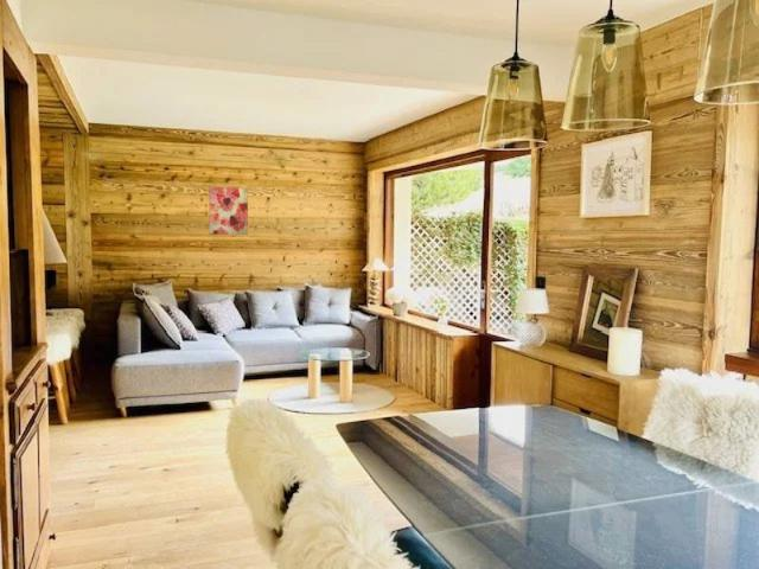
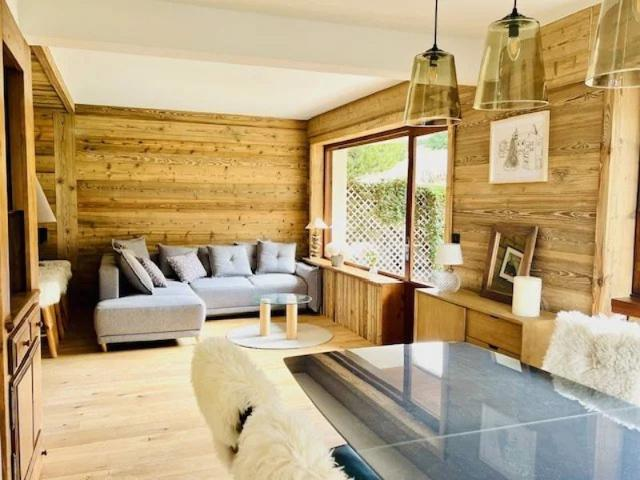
- wall art [208,186,249,236]
